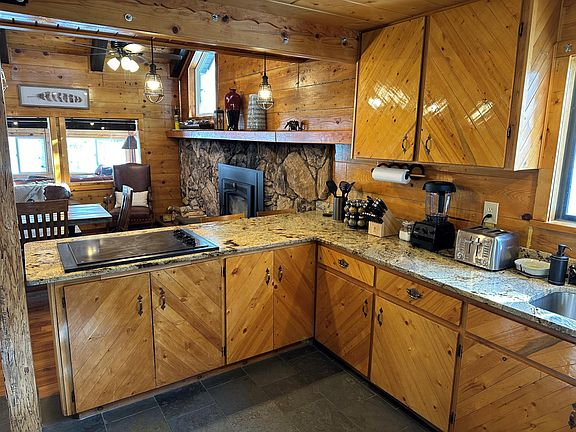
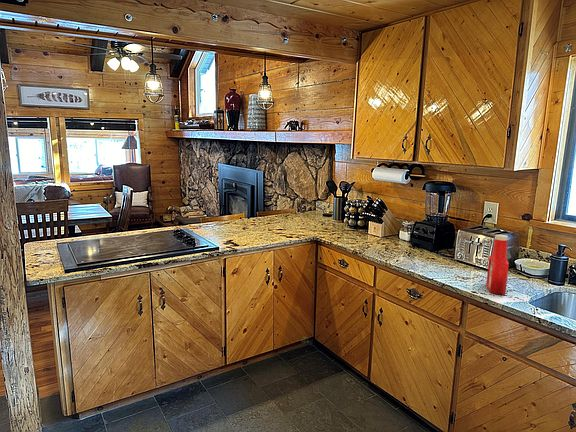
+ soap bottle [485,234,510,296]
